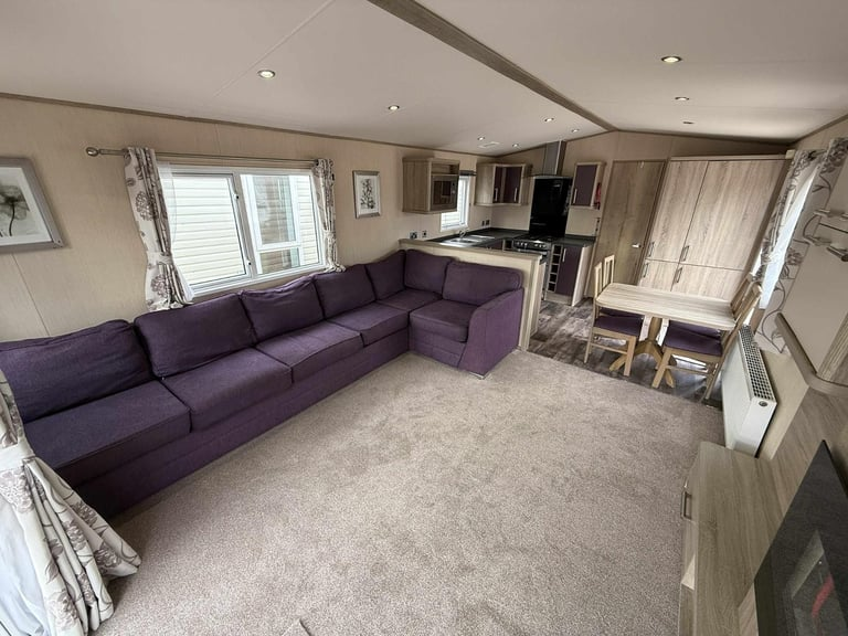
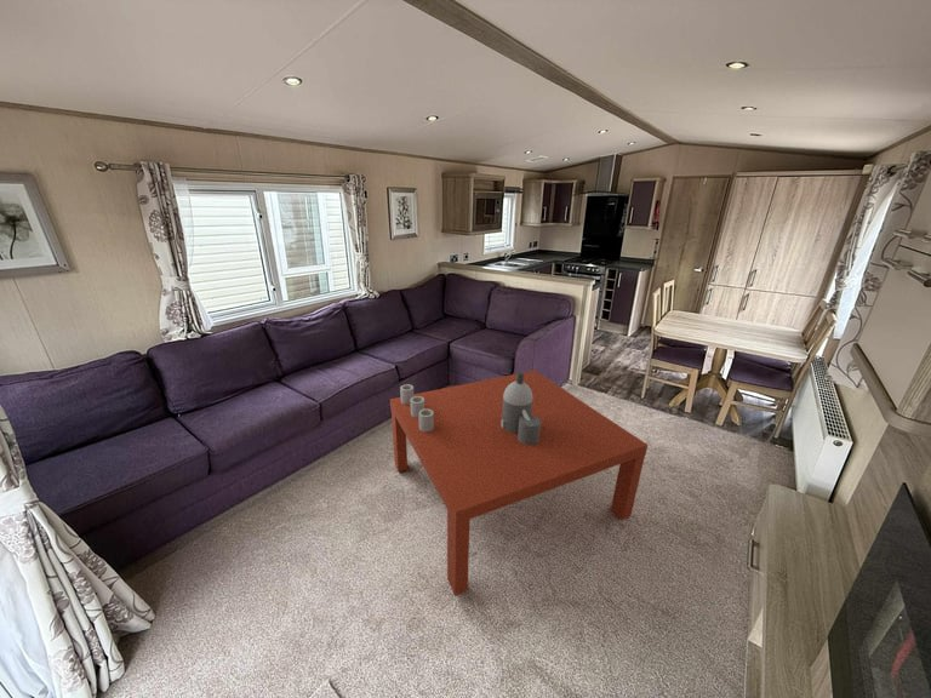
+ coffee table [389,370,649,597]
